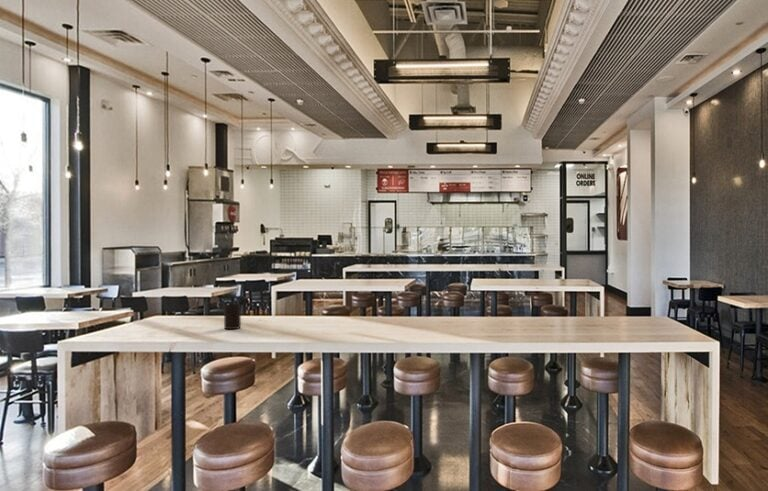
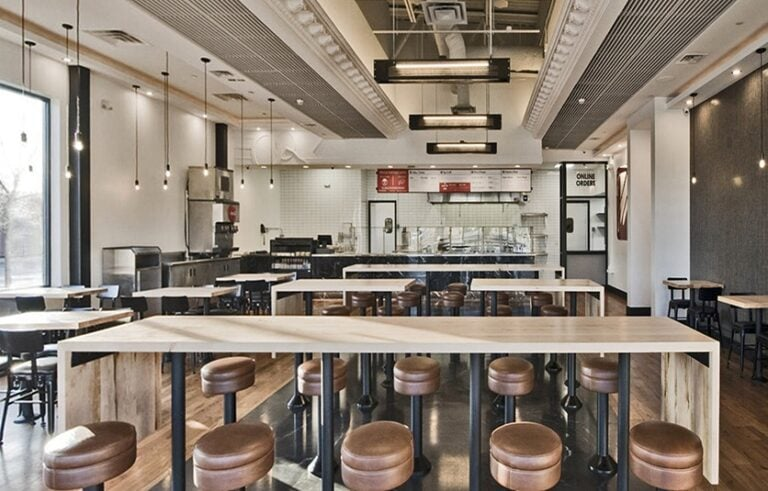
- cup [223,303,242,330]
